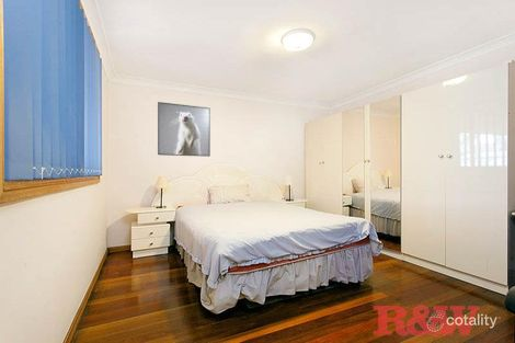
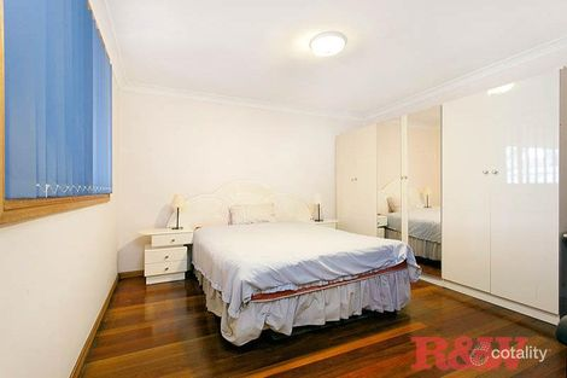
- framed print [157,101,211,158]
